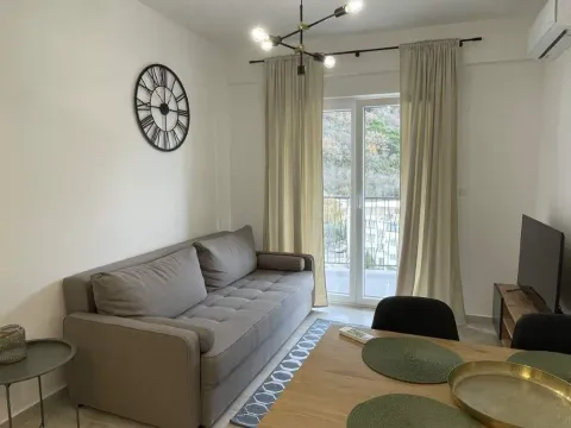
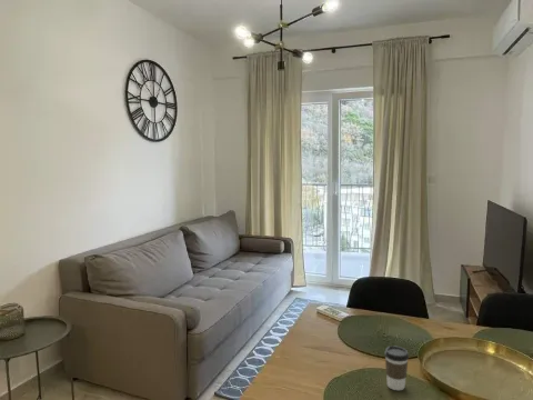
+ coffee cup [384,344,410,391]
